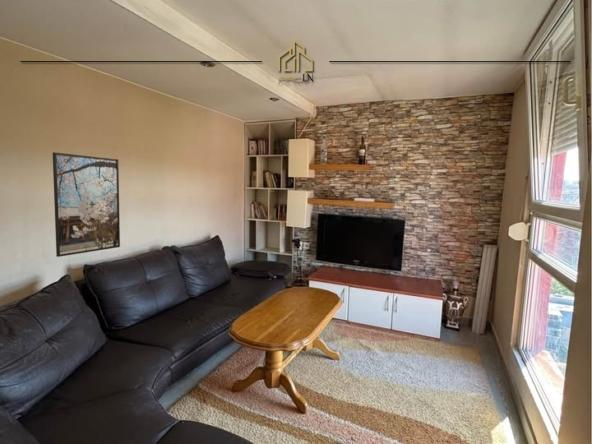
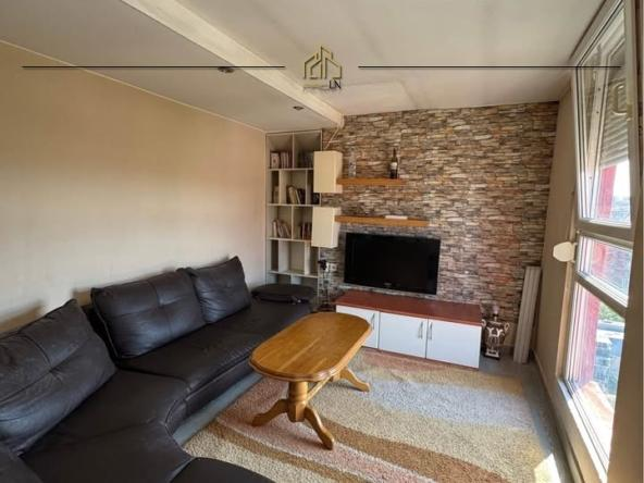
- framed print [52,151,121,258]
